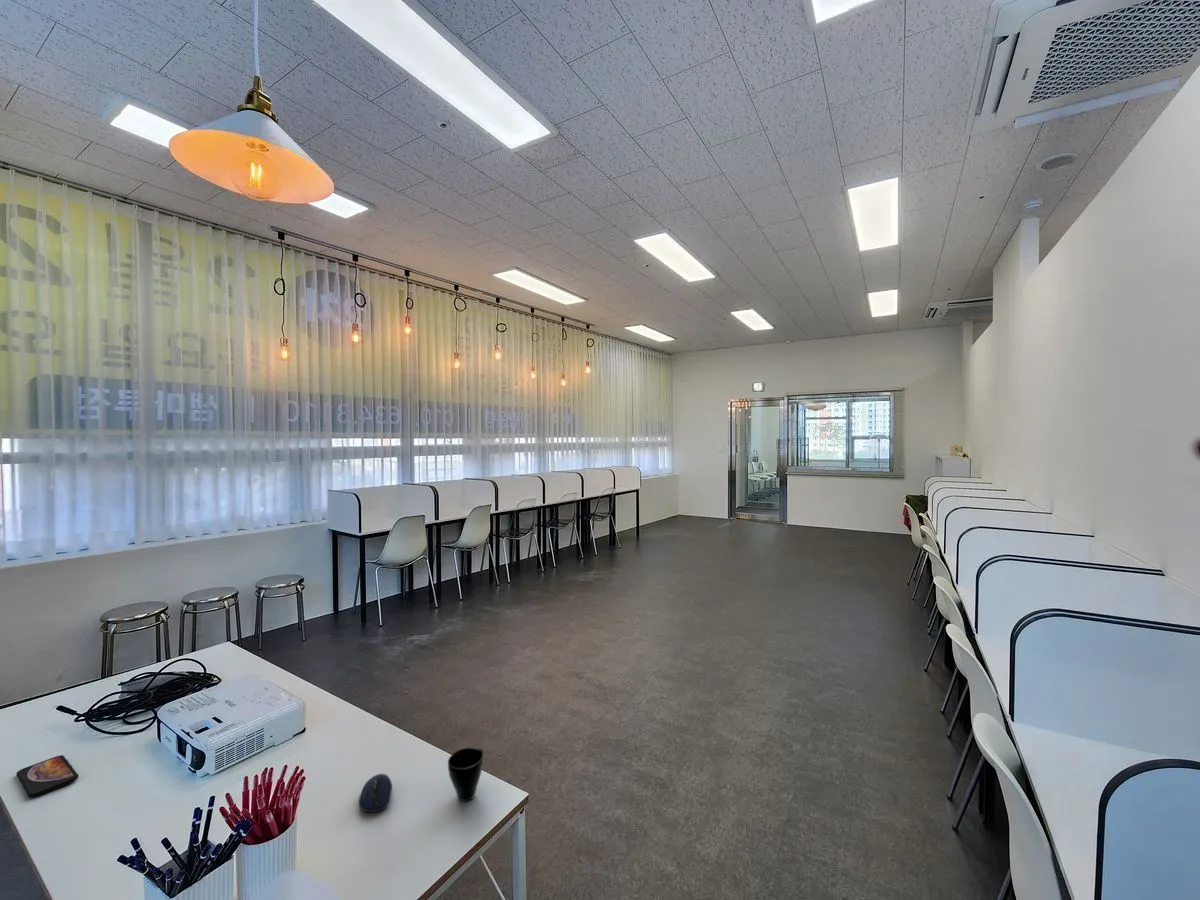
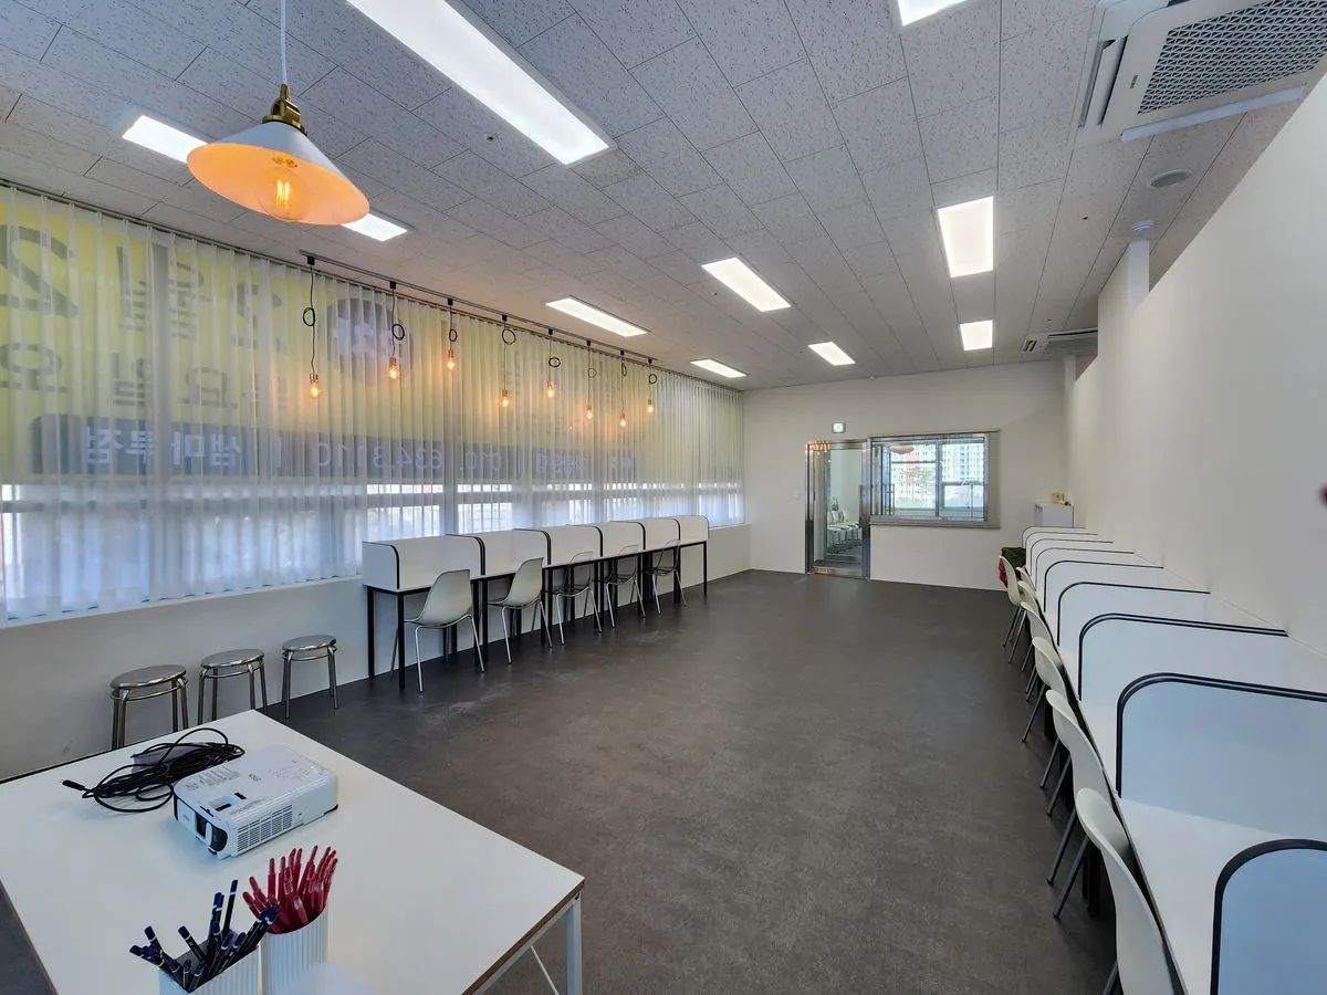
- computer mouse [358,773,393,813]
- cup [447,747,484,802]
- smartphone [16,754,79,798]
